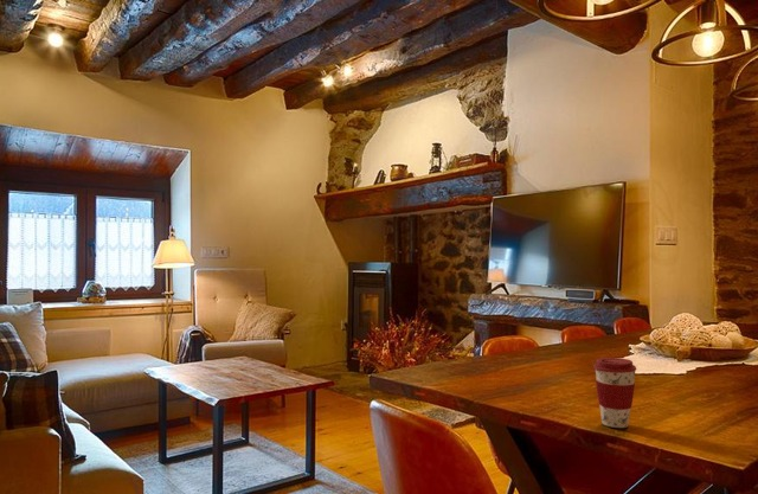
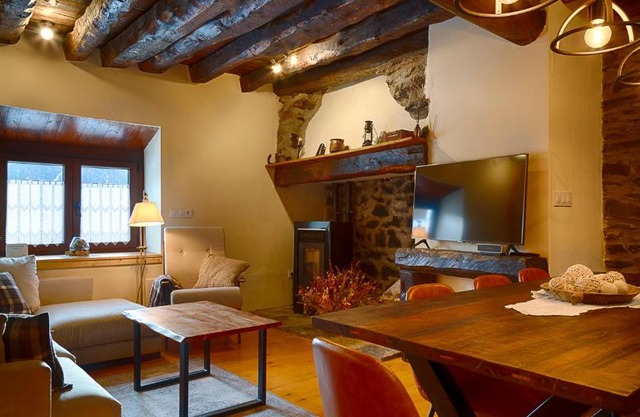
- coffee cup [592,357,637,429]
